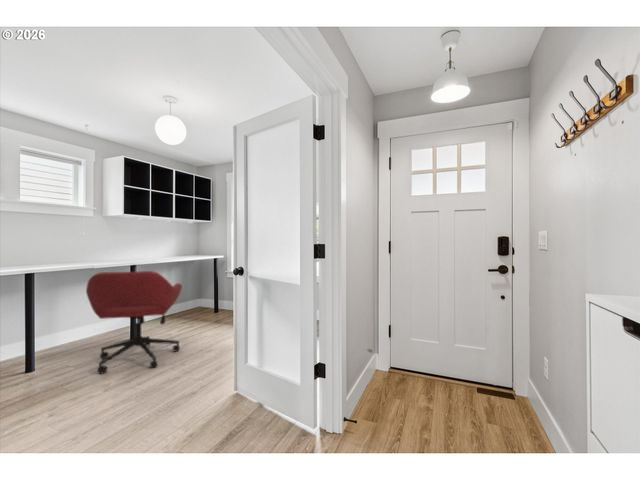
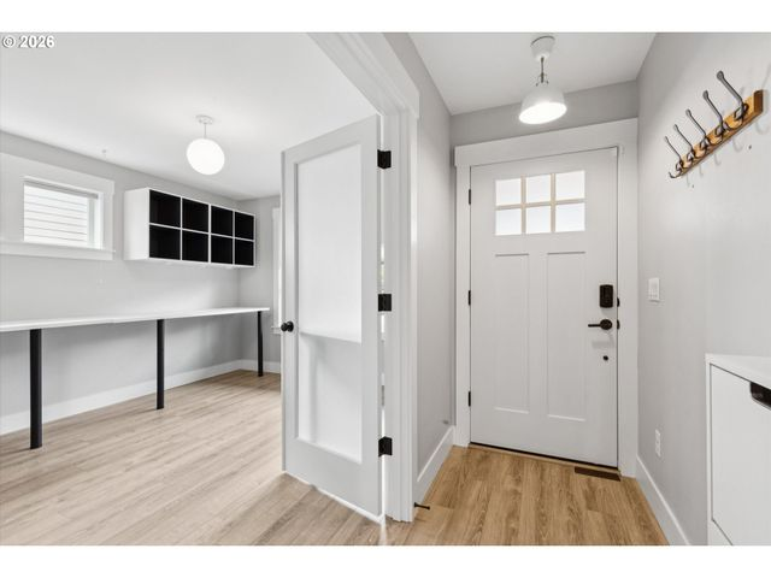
- office chair [85,270,183,375]
